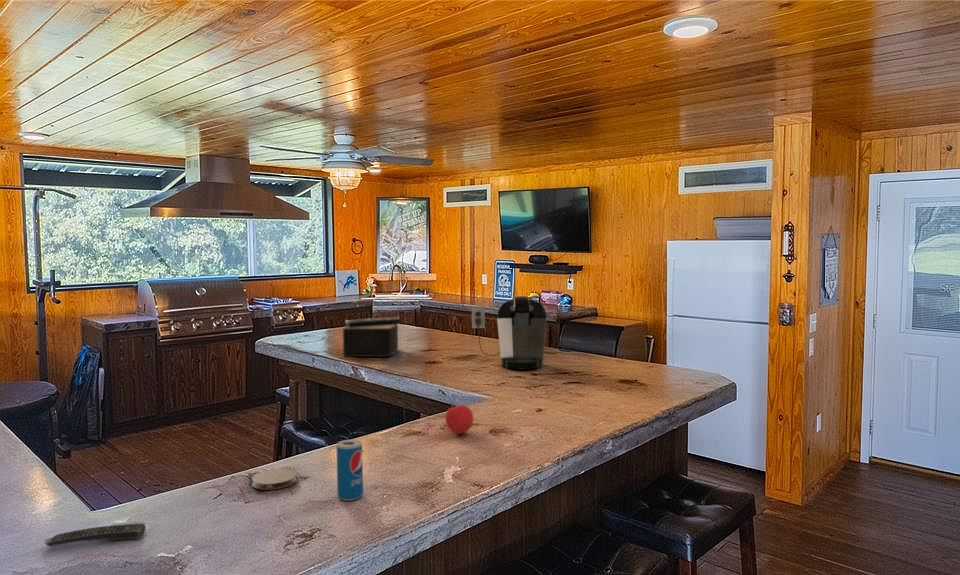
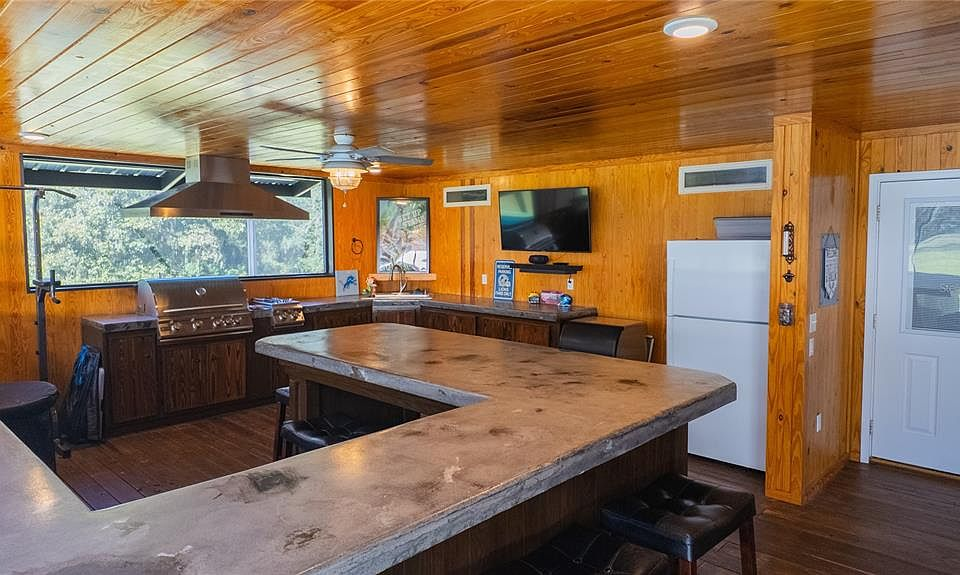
- beverage can [335,439,364,502]
- coffee maker [471,295,548,371]
- remote control [44,523,147,547]
- speaker [342,316,402,358]
- fruit [444,403,474,435]
- coaster [251,468,297,491]
